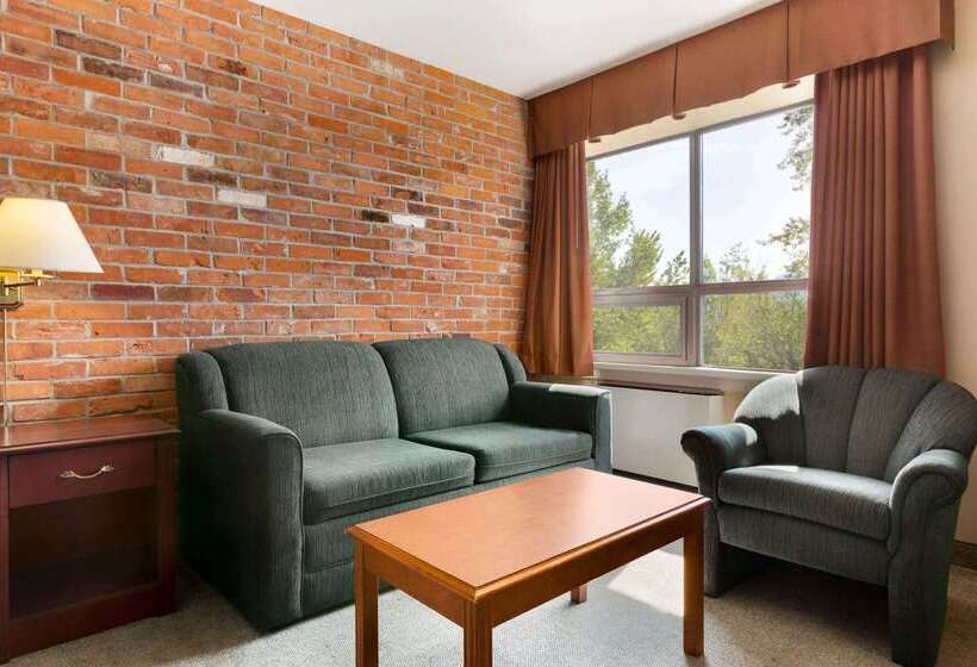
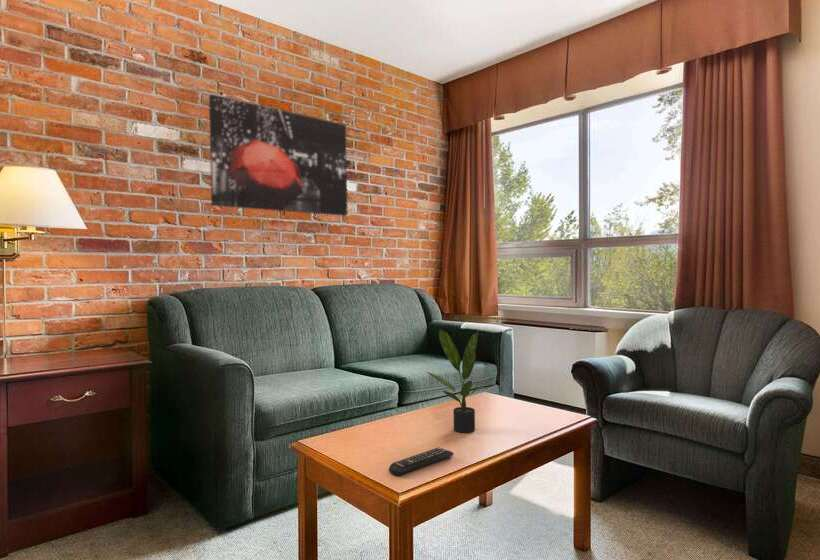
+ potted plant [425,328,489,434]
+ wall art [208,94,348,217]
+ remote control [388,446,454,477]
